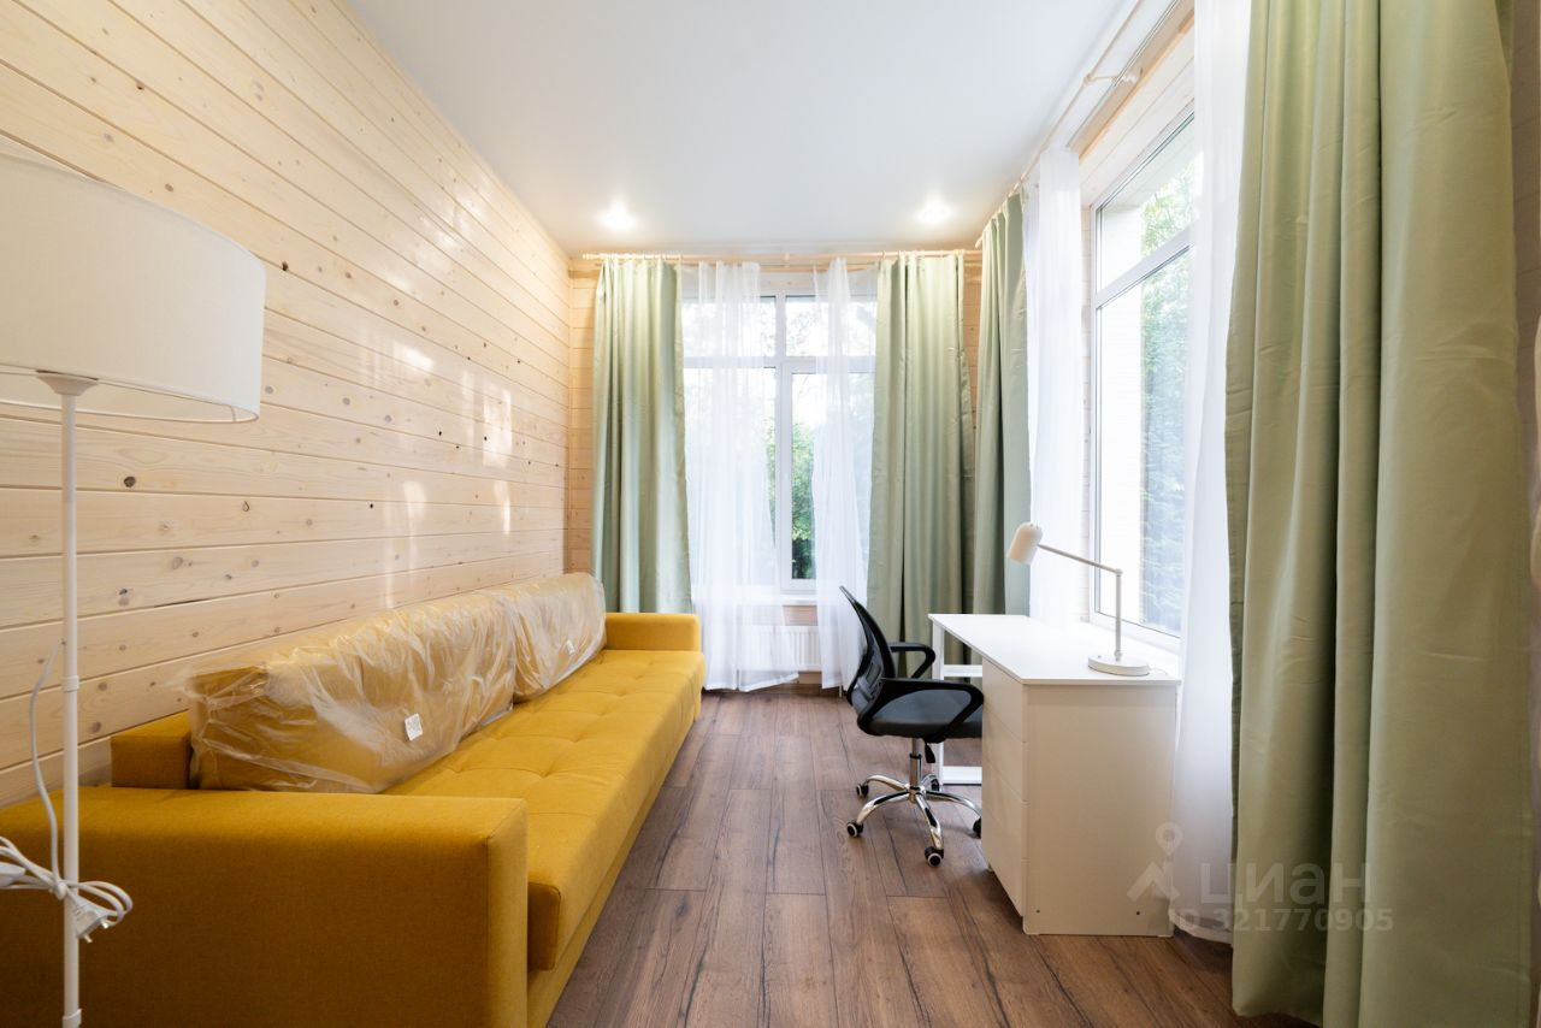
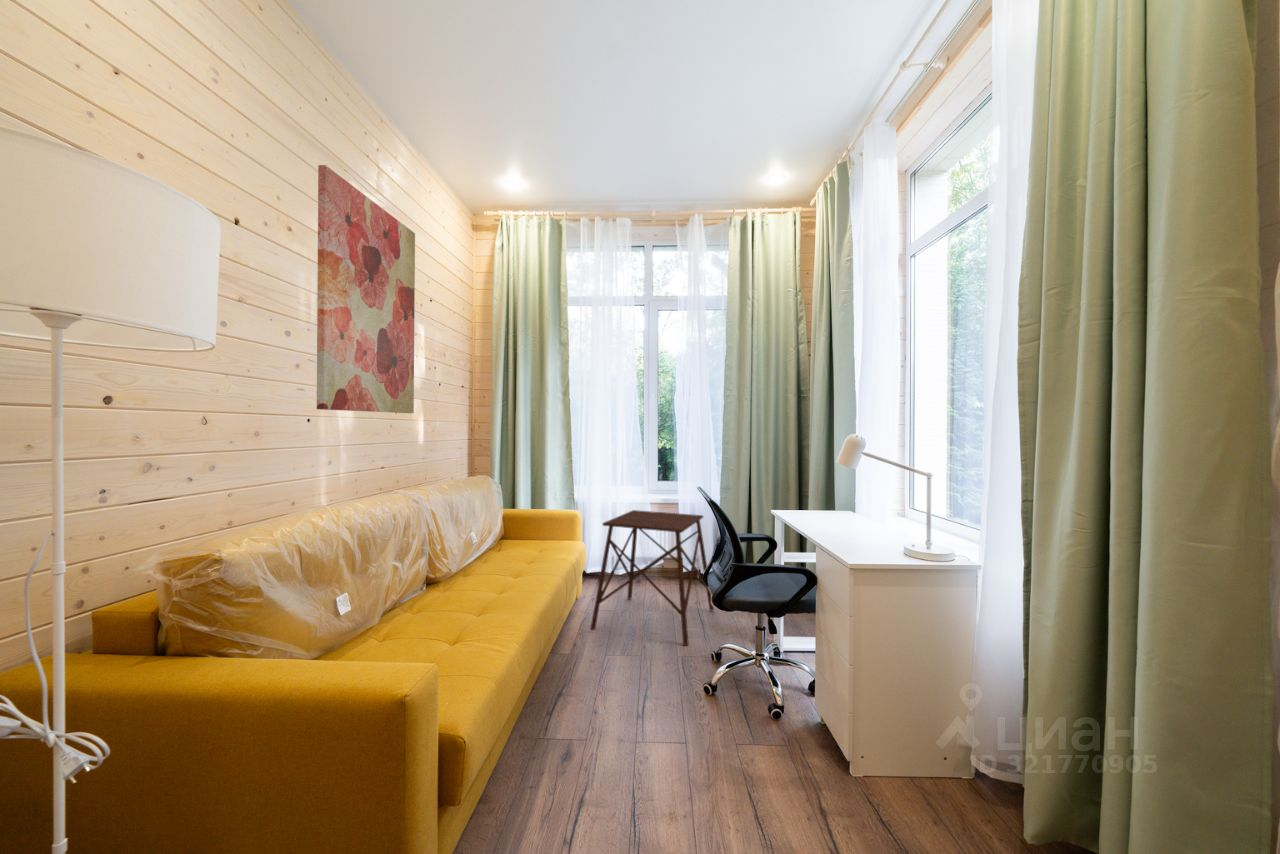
+ wall art [316,164,416,414]
+ side table [589,509,715,647]
